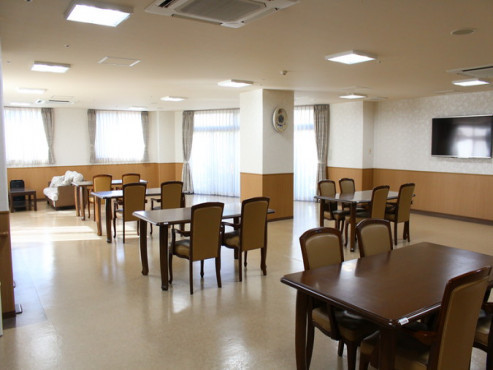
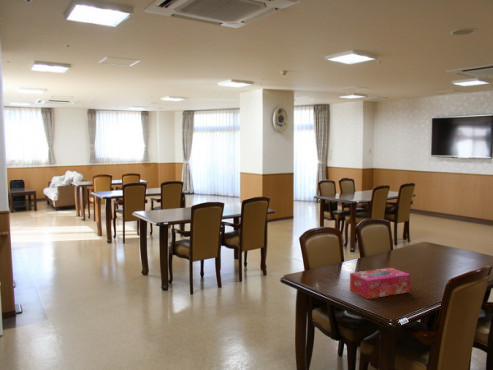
+ tissue box [349,267,411,300]
